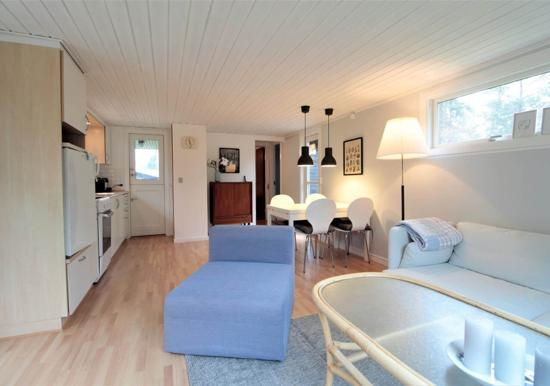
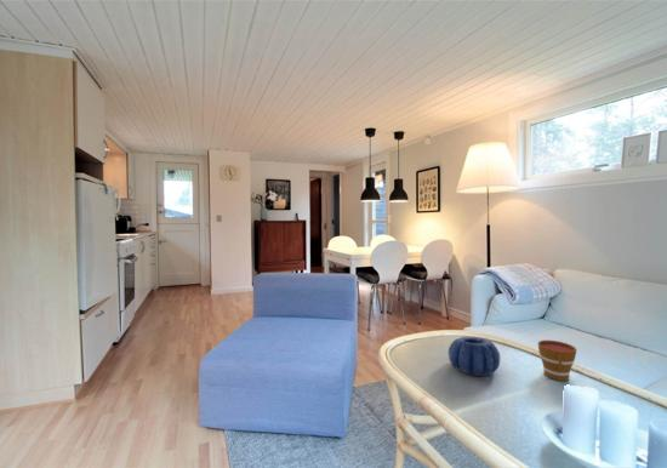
+ cup [537,339,578,382]
+ decorative bowl [447,336,501,377]
